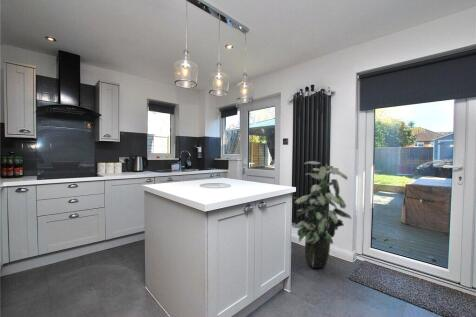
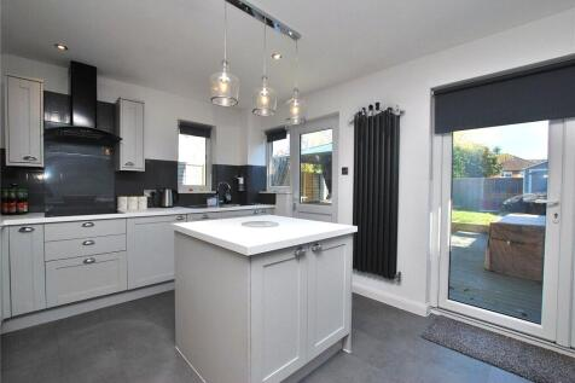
- indoor plant [292,160,352,269]
